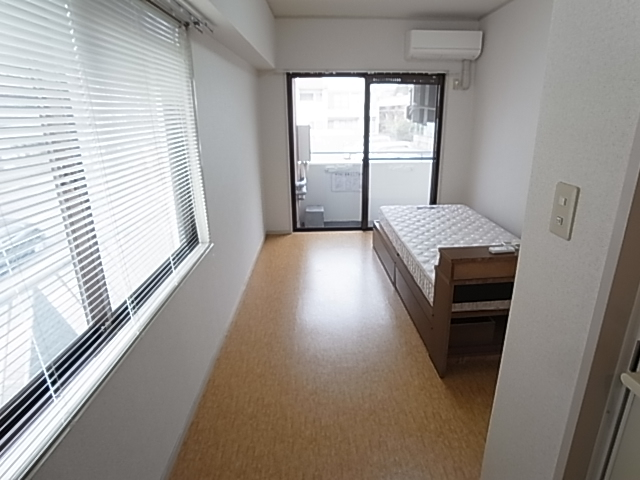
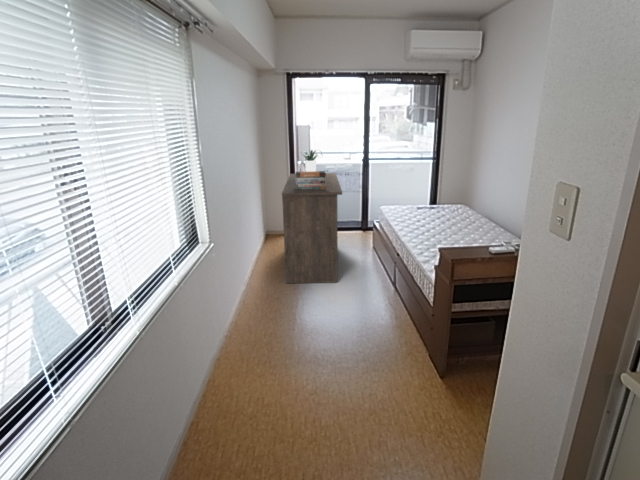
+ potted plant [297,148,324,171]
+ book stack [295,170,326,189]
+ storage cabinet [281,172,343,284]
